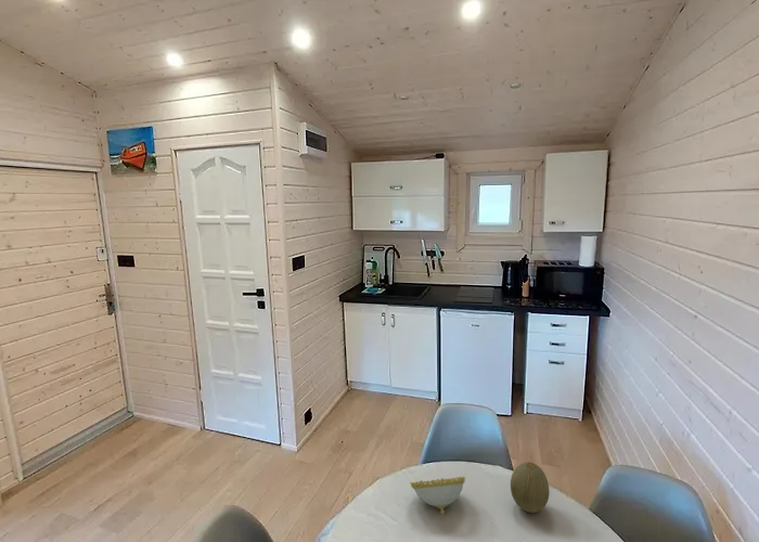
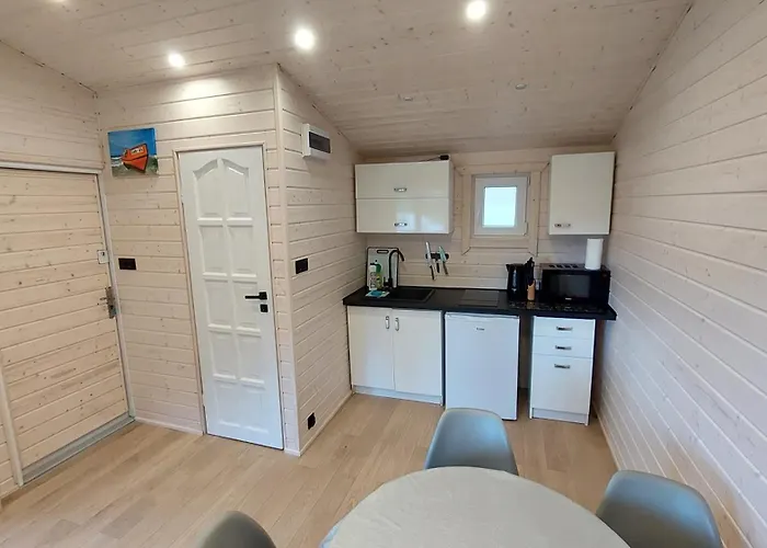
- fruit [510,461,551,514]
- decorative bowl [409,475,466,516]
